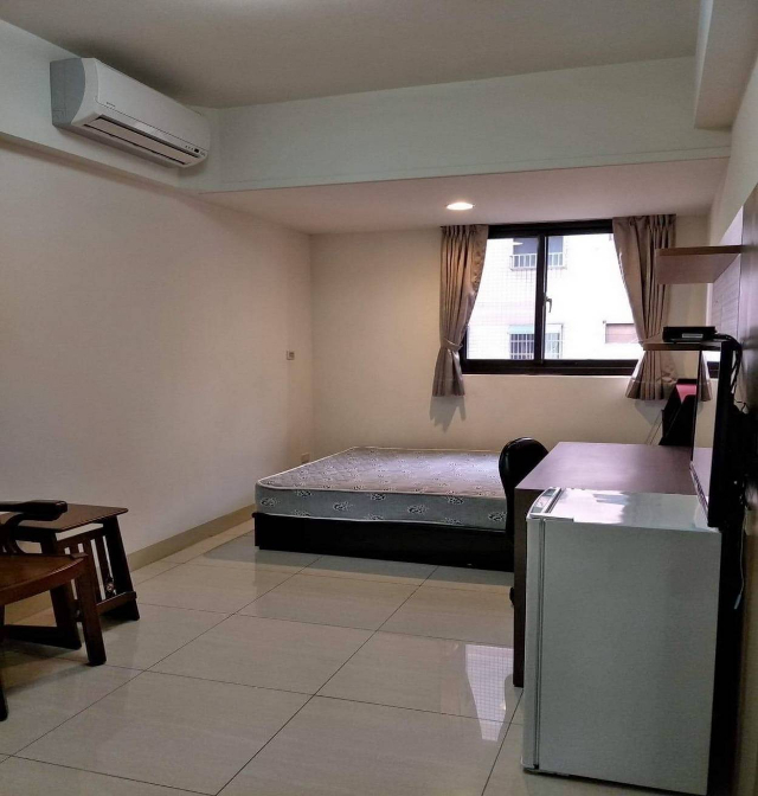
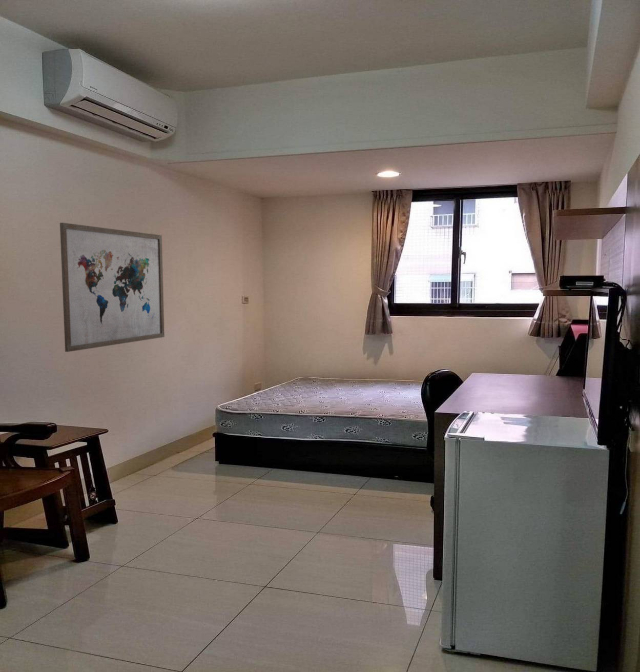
+ wall art [59,222,165,353]
